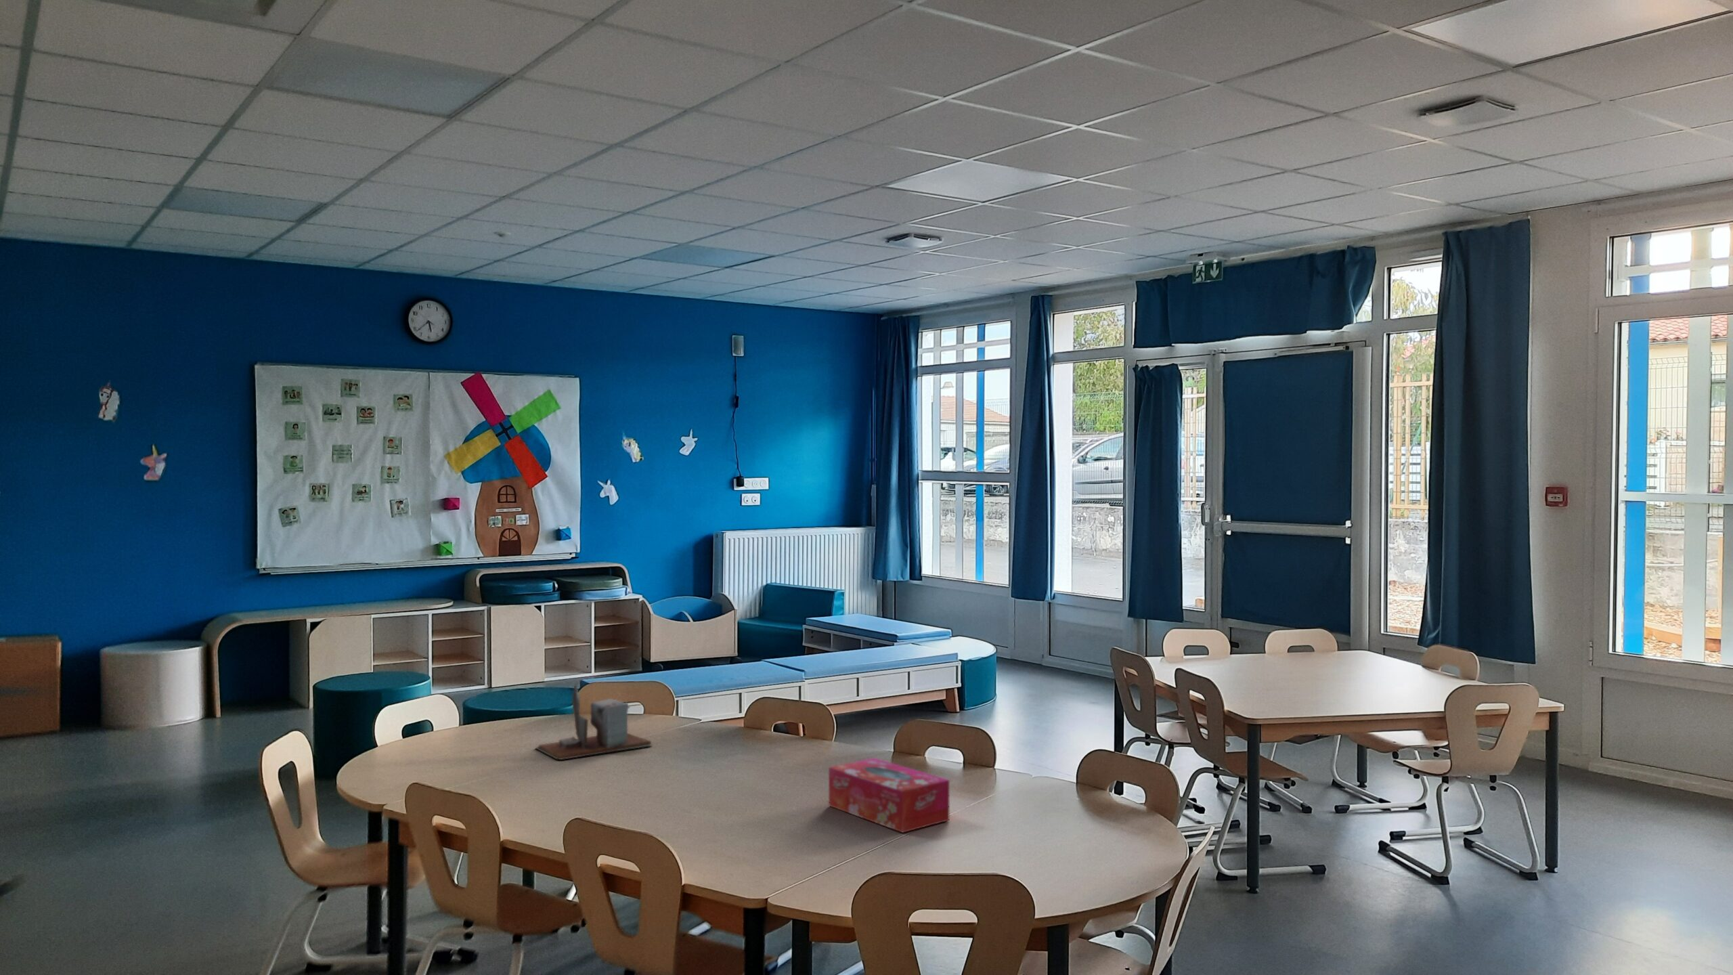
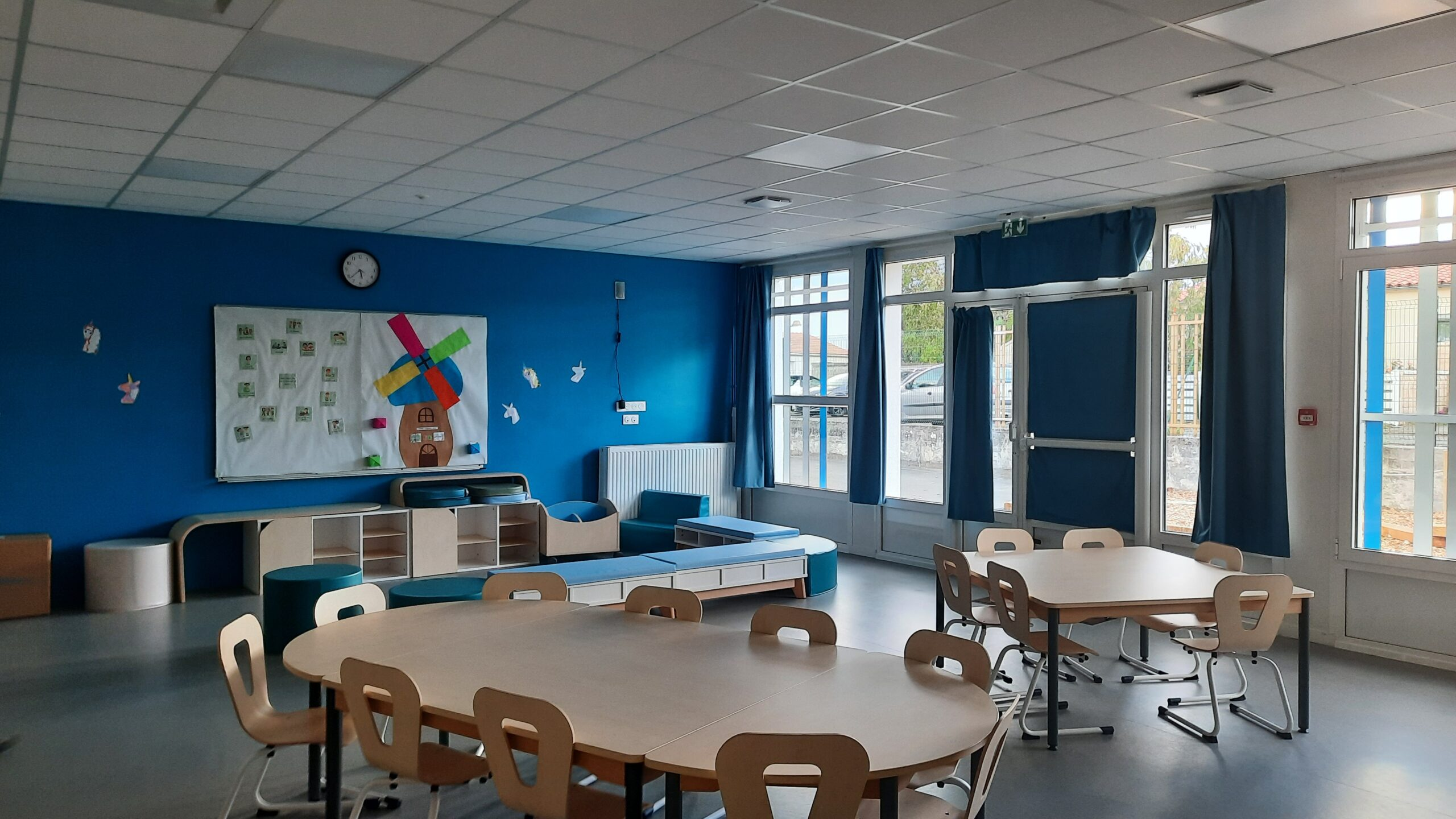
- tissue box [828,757,950,833]
- desk organizer [534,683,652,761]
